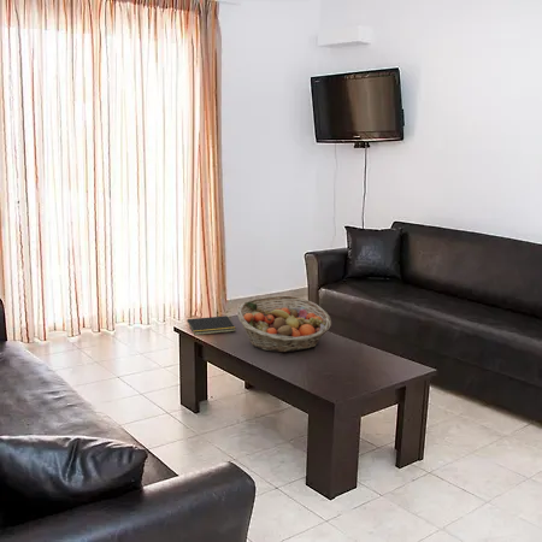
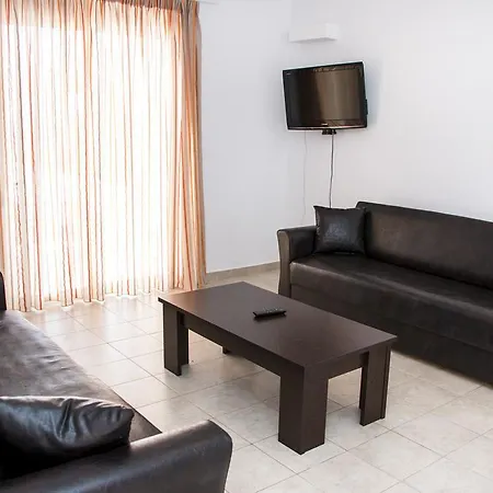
- notepad [185,314,237,336]
- fruit basket [236,294,332,353]
